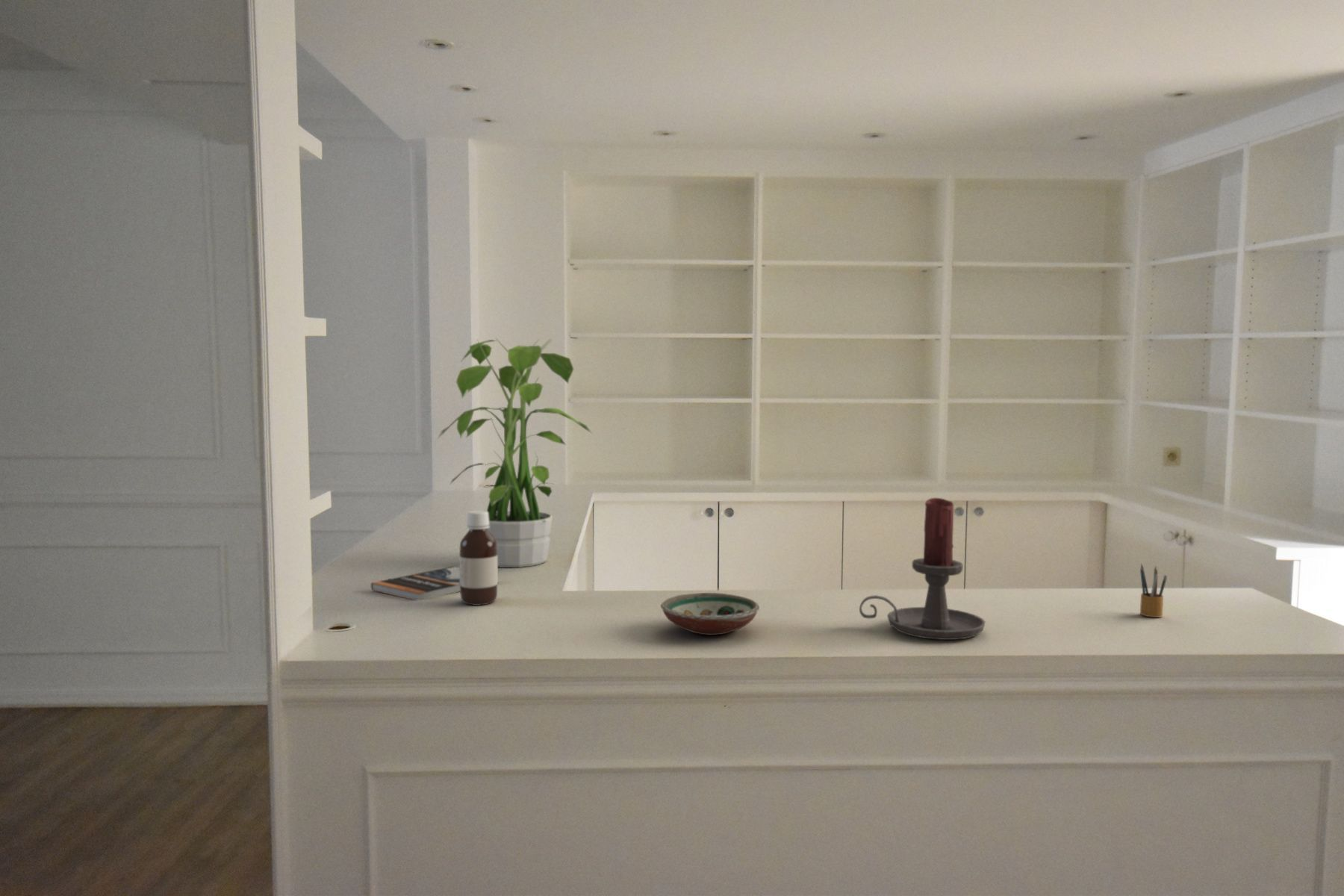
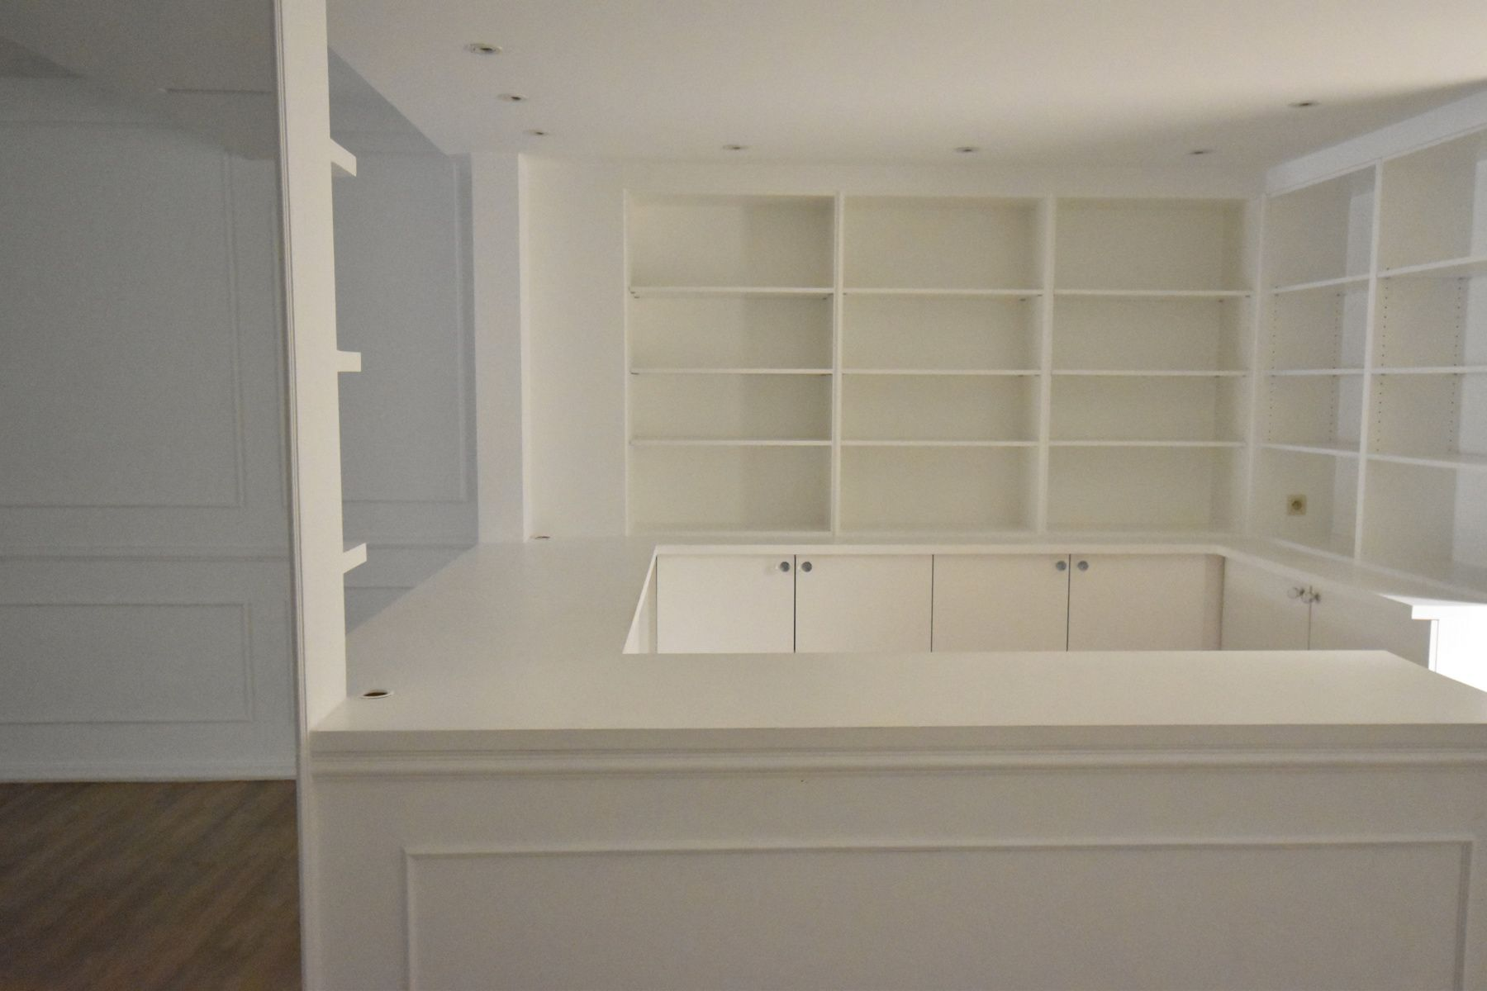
- pencil box [1139,562,1168,618]
- decorative bowl [660,592,760,636]
- candle holder [859,497,986,641]
- potted plant [437,337,592,568]
- book [370,566,499,601]
- bottle [458,510,499,606]
